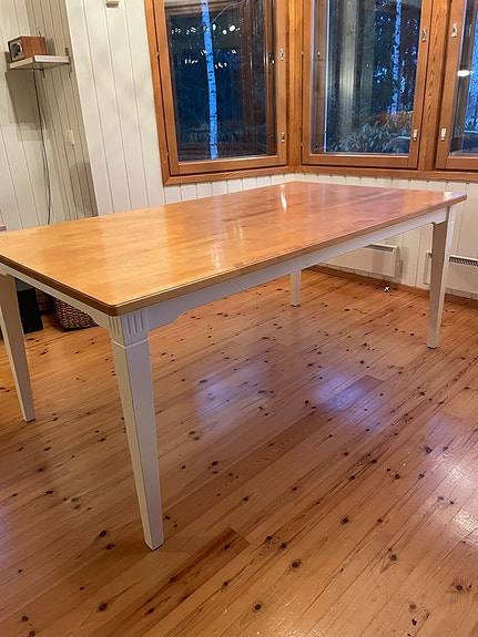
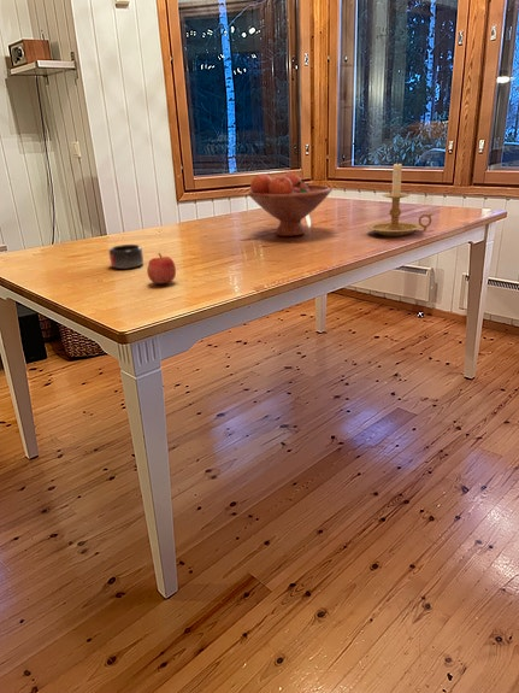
+ fruit bowl [248,171,332,237]
+ apple [146,252,177,284]
+ mug [107,243,145,270]
+ candle holder [365,160,434,237]
